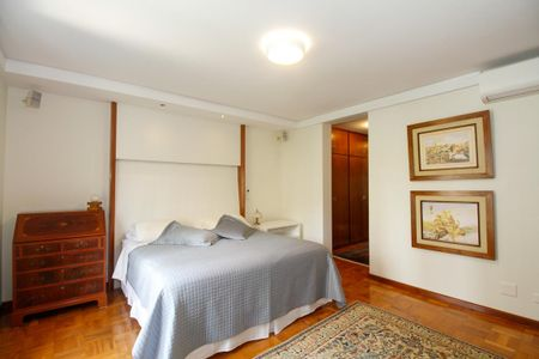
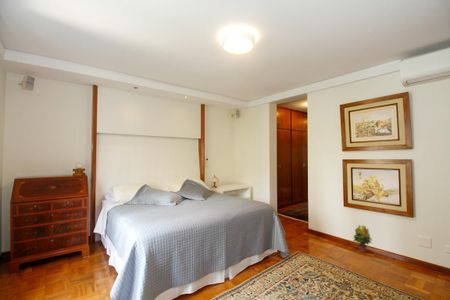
+ potted plant [352,224,373,254]
